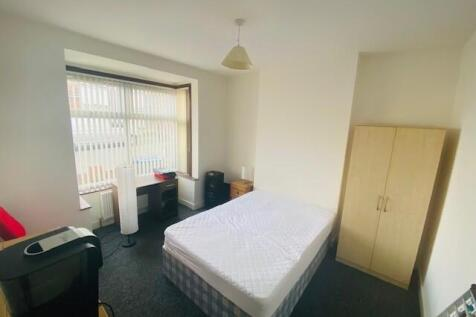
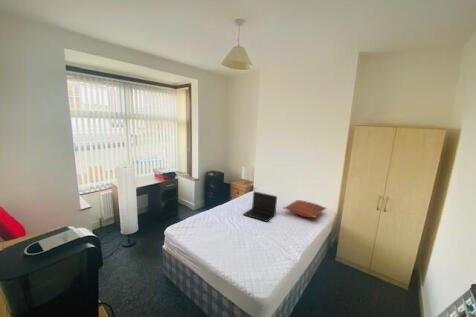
+ pillow [282,199,328,219]
+ laptop [242,190,278,223]
